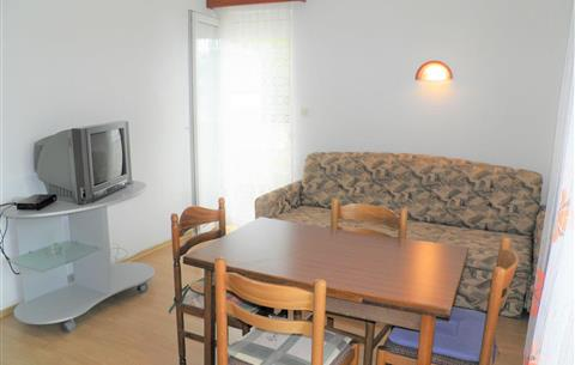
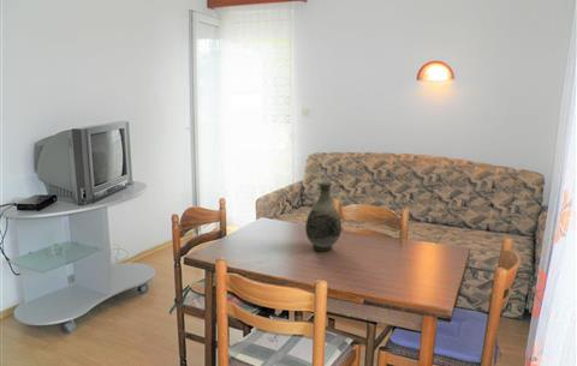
+ vase [304,180,343,252]
